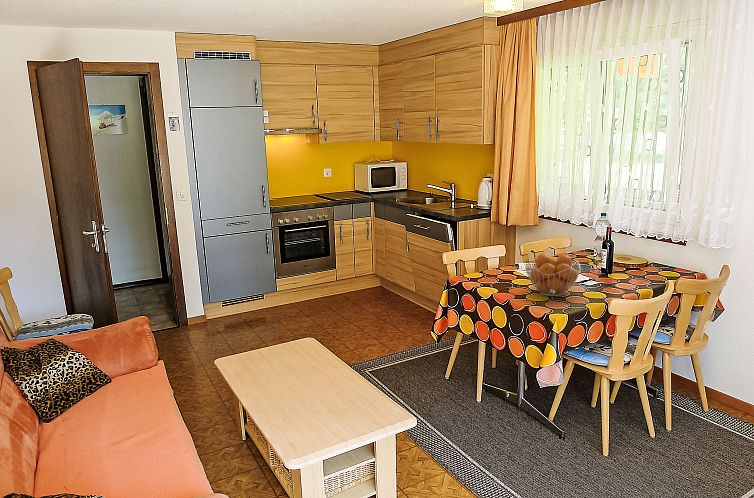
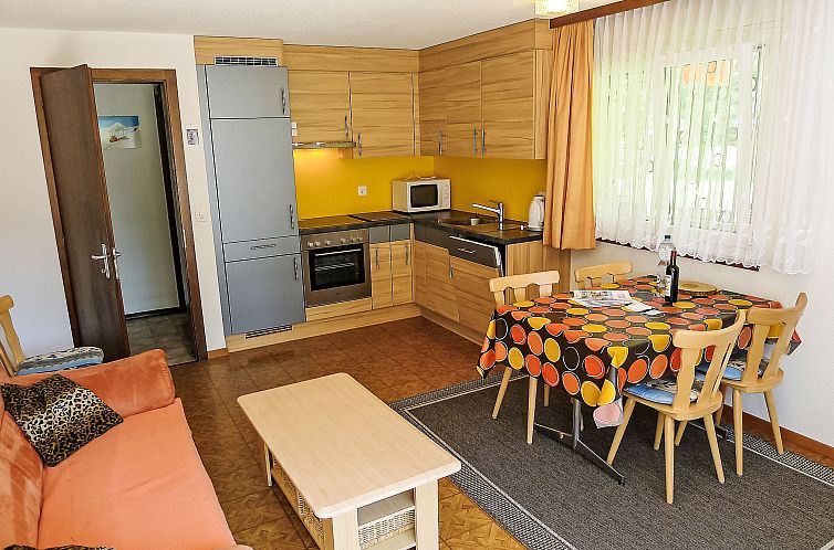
- fruit basket [525,253,581,297]
